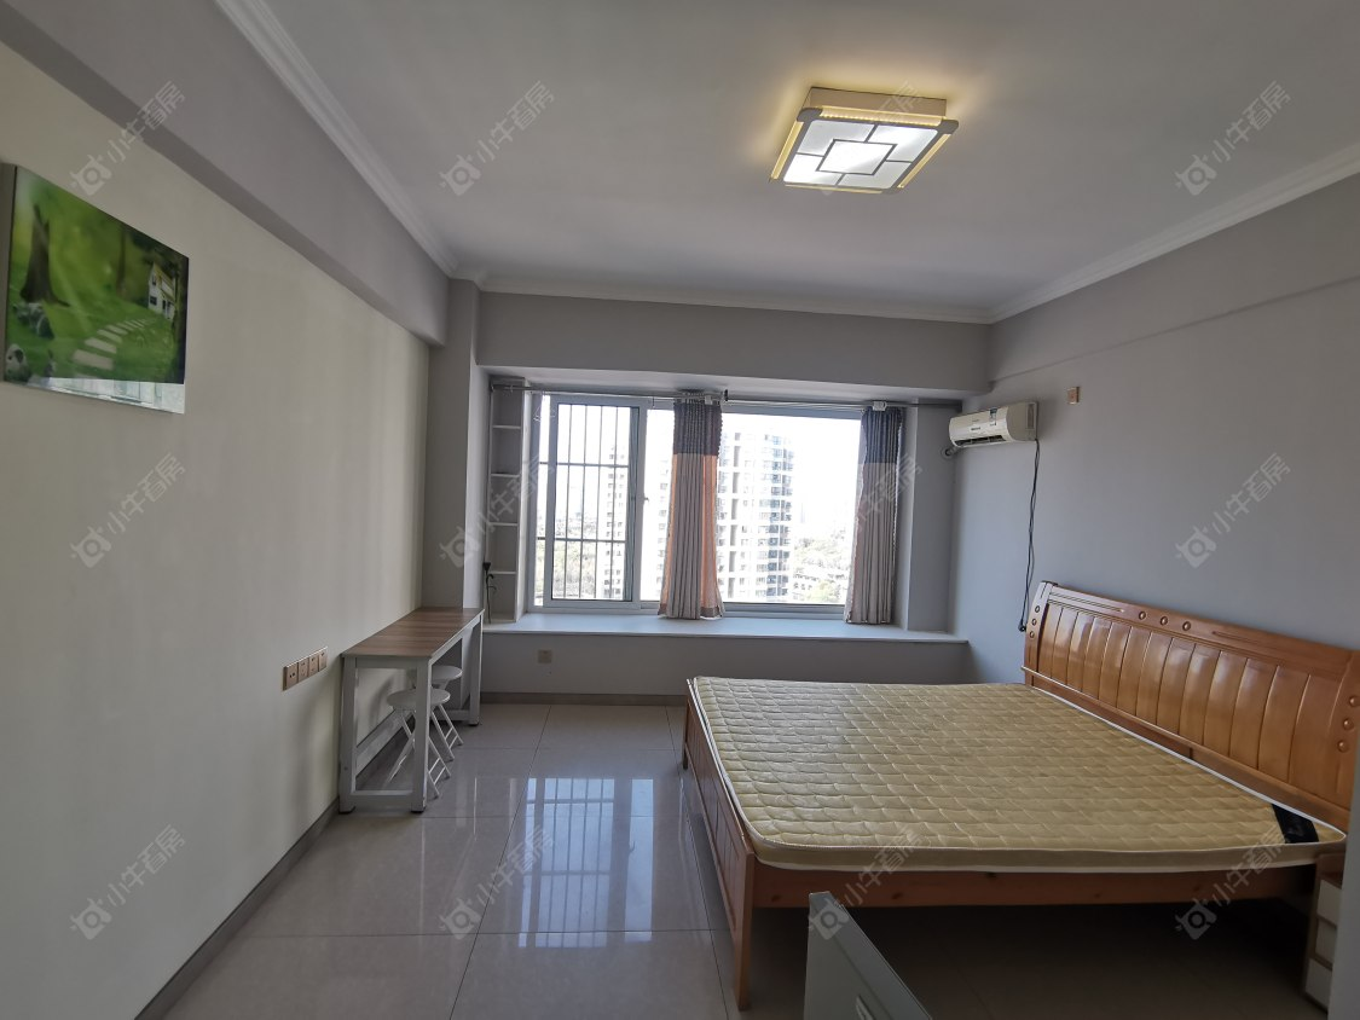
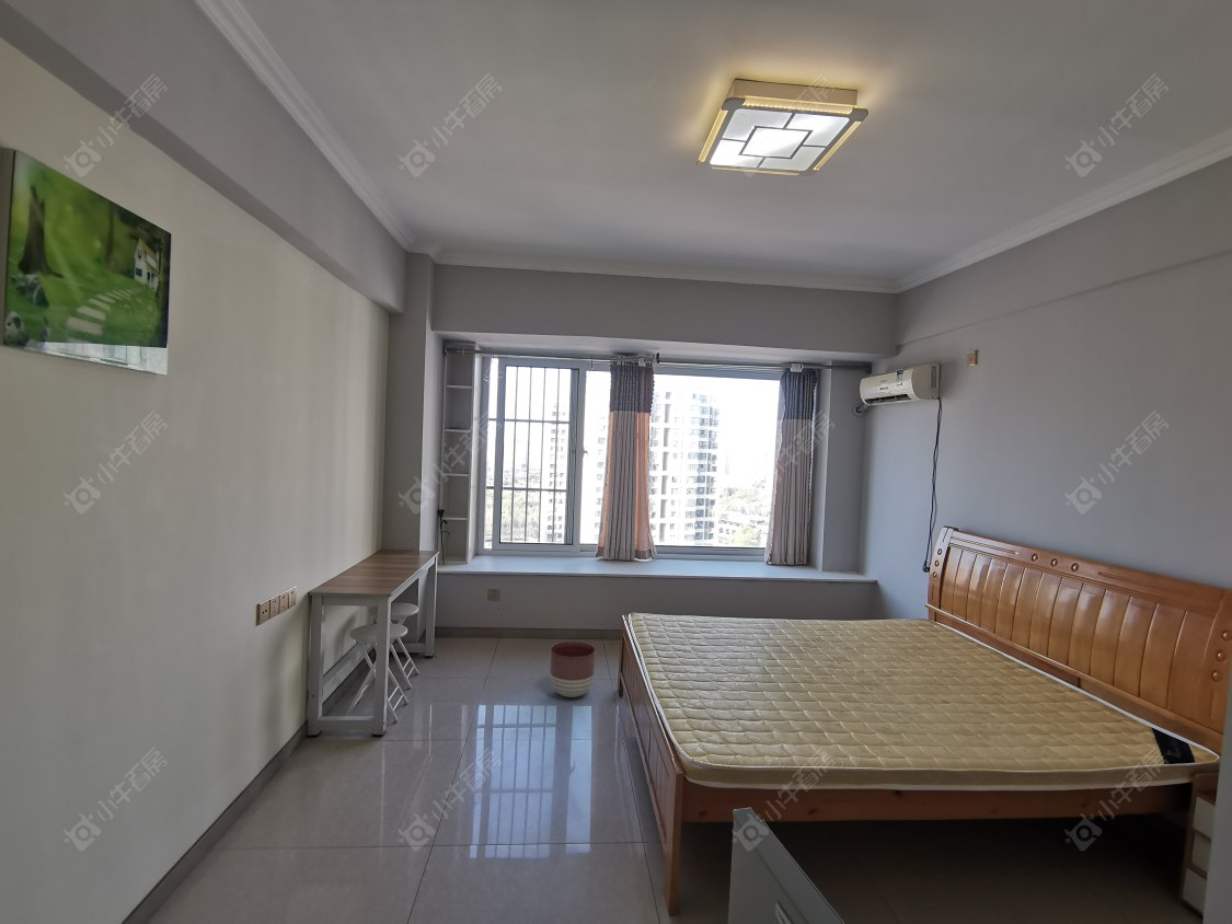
+ planter [549,640,597,698]
